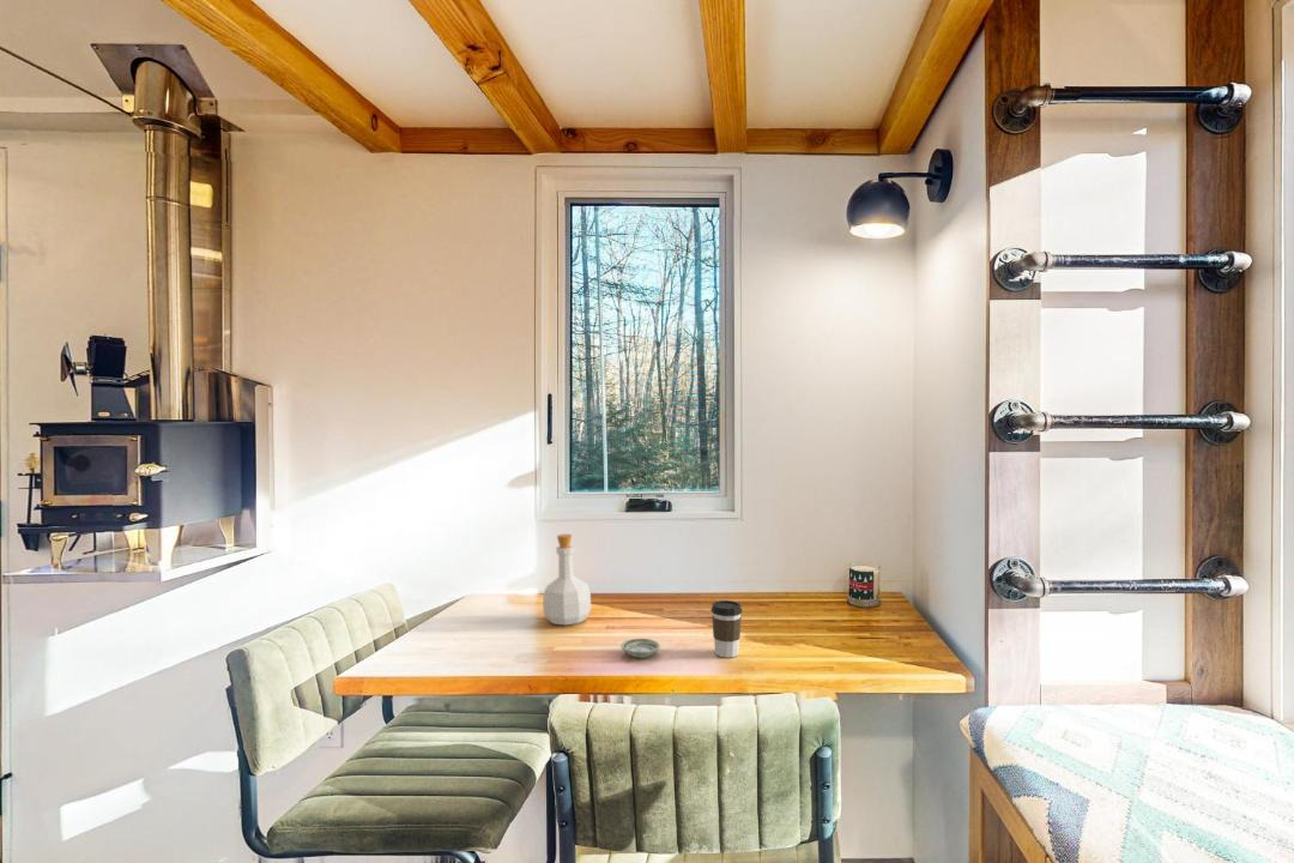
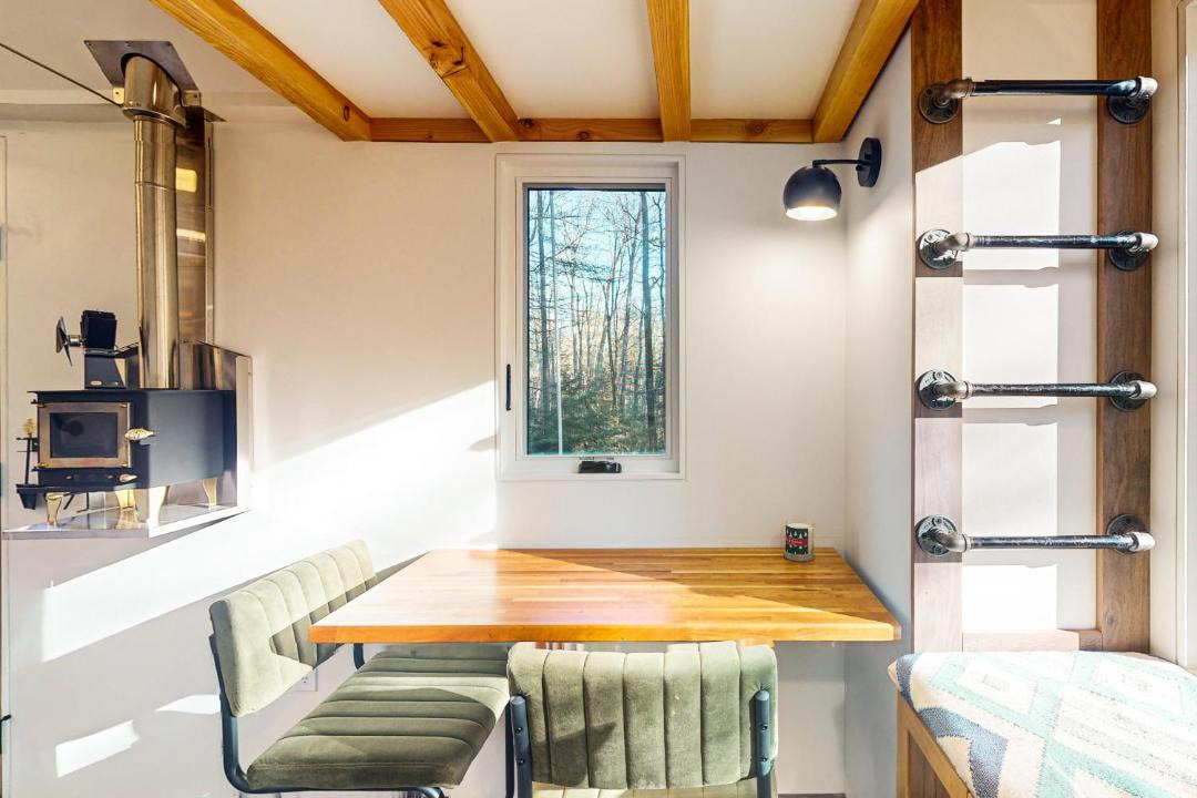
- coffee cup [711,599,743,659]
- saucer [619,638,661,659]
- bottle [542,533,592,626]
